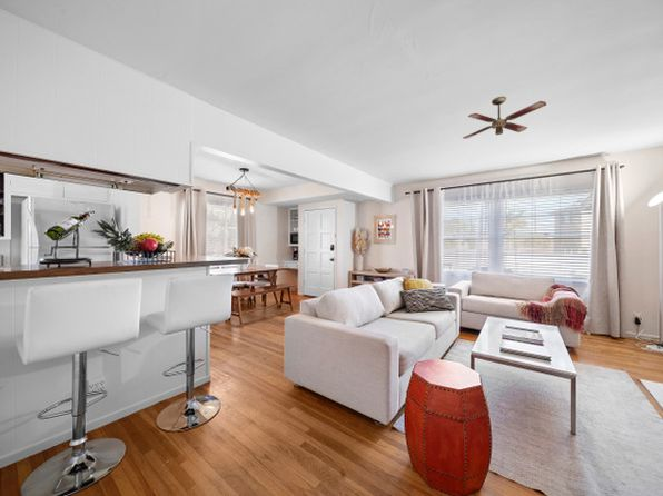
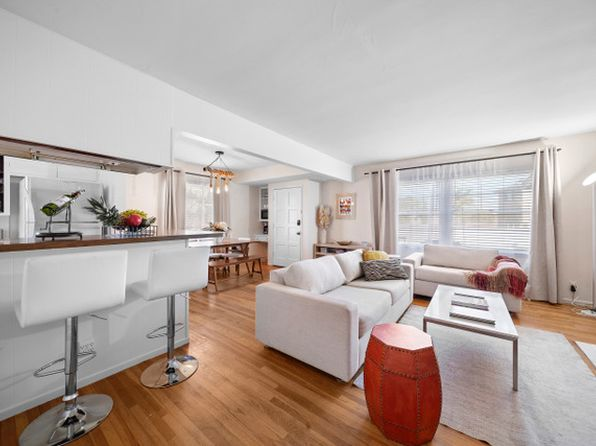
- ceiling fan [462,96,547,140]
